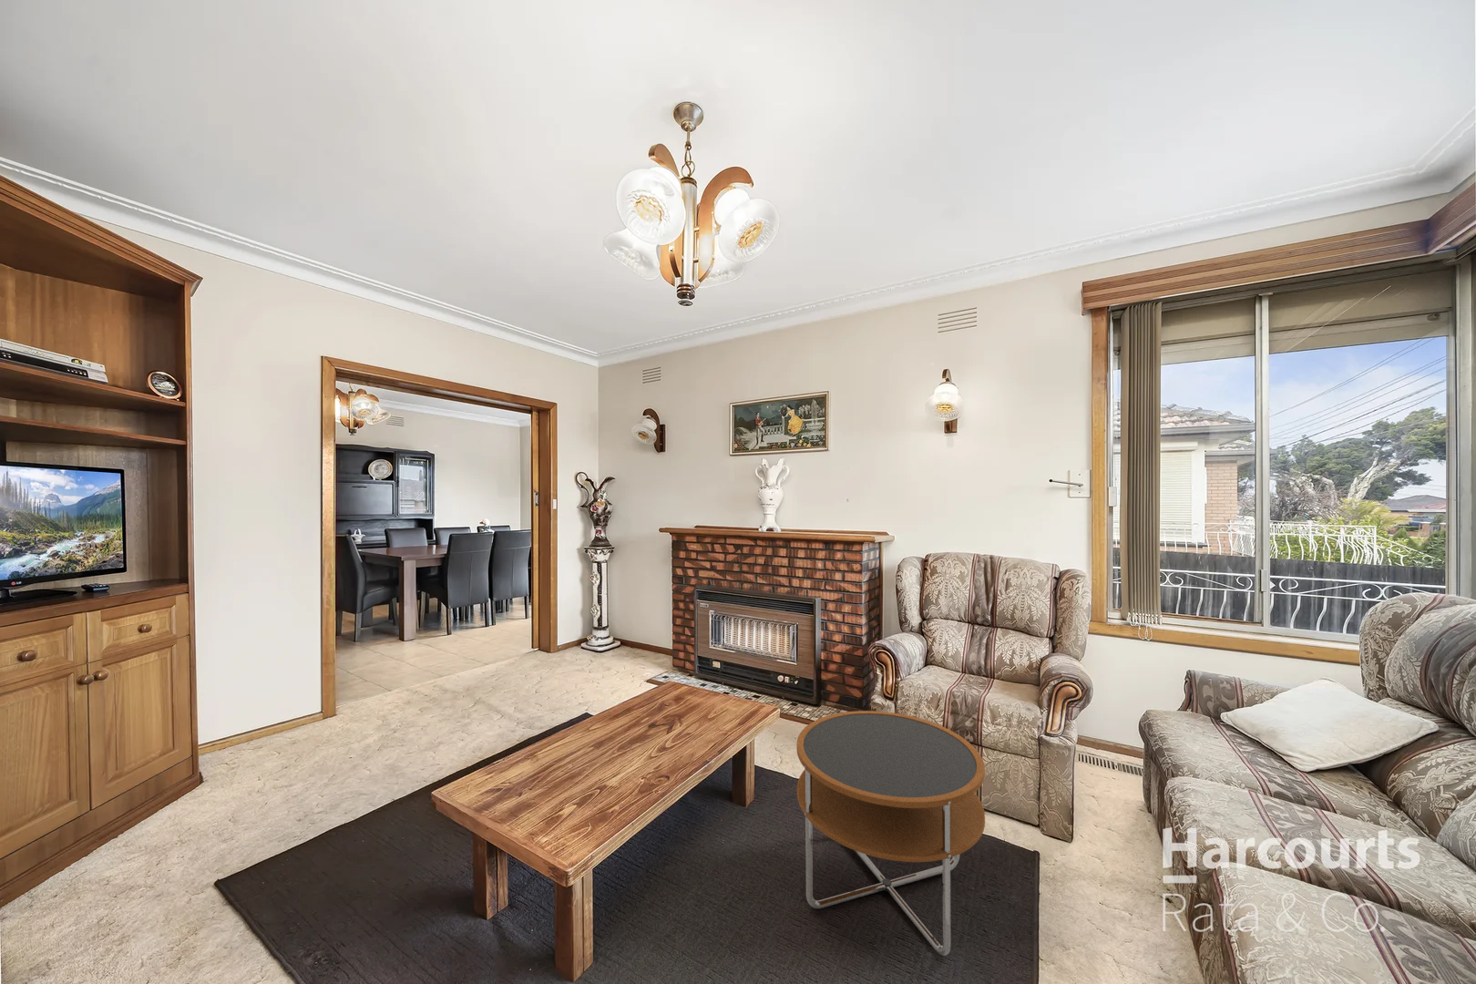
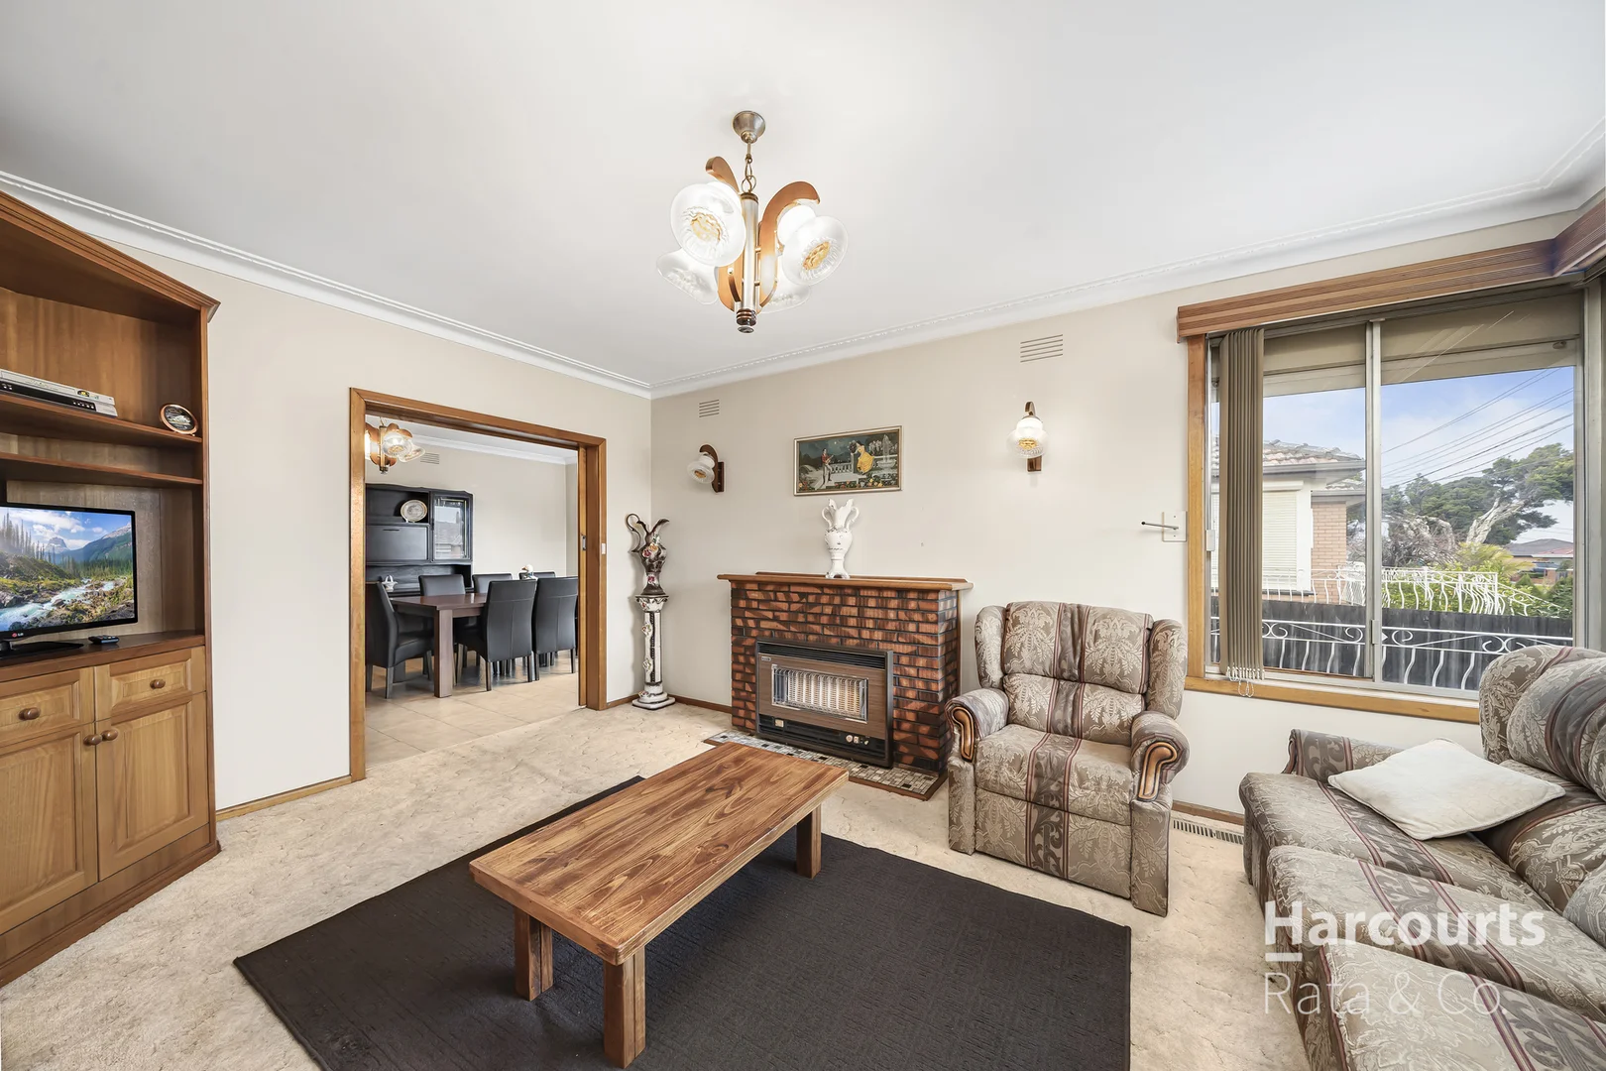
- side table [795,709,986,957]
